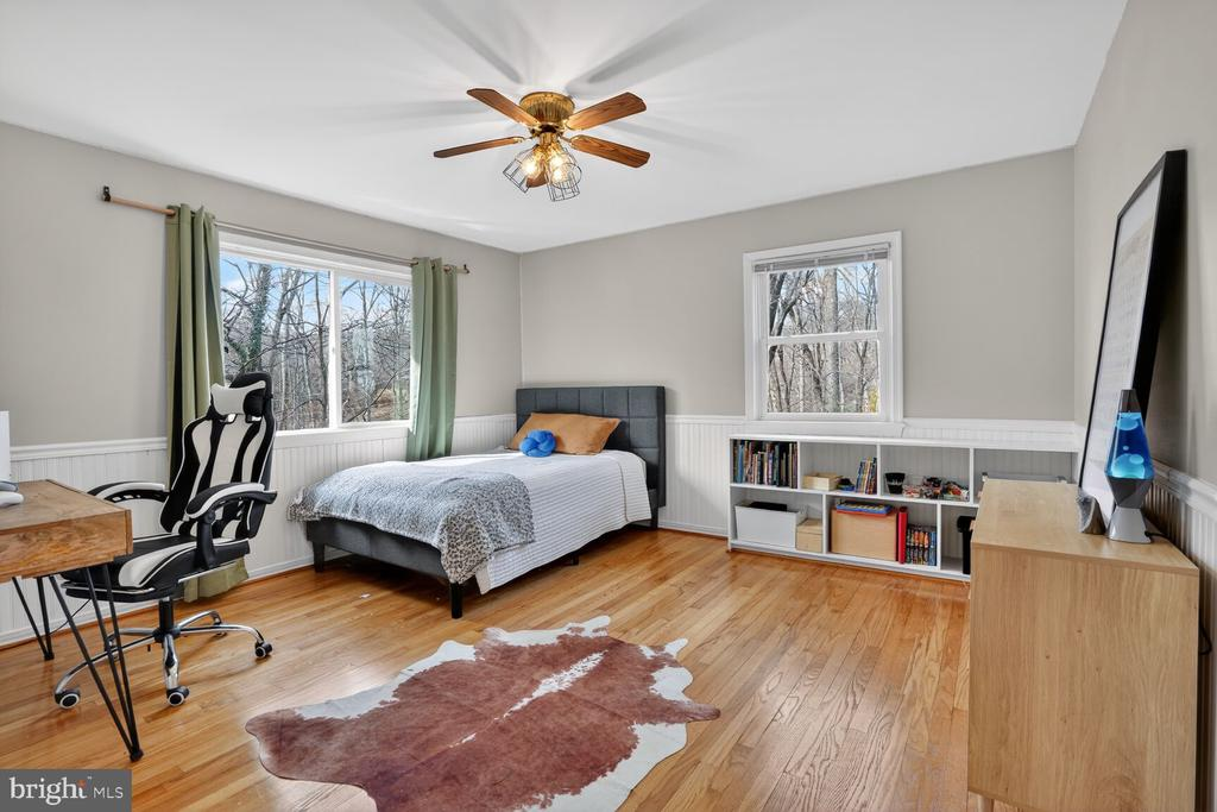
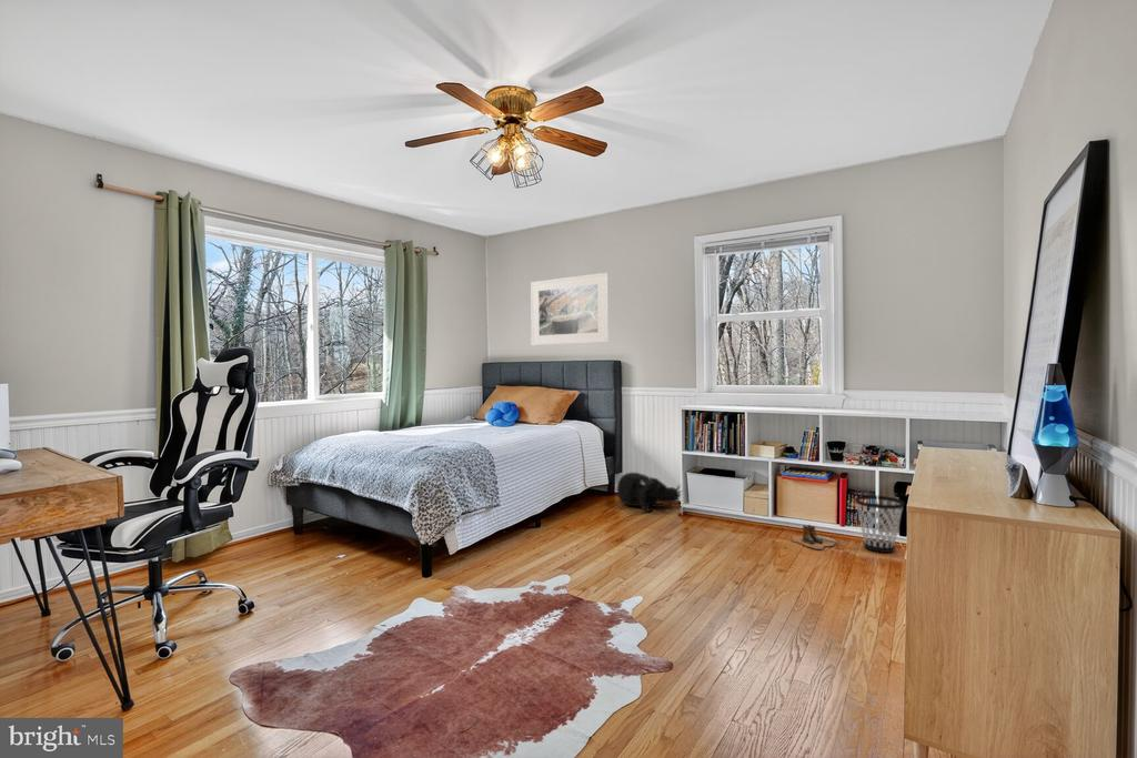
+ boots [791,524,838,549]
+ wastebasket [854,494,905,554]
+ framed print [530,272,608,346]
+ tactical helmet [616,472,682,513]
